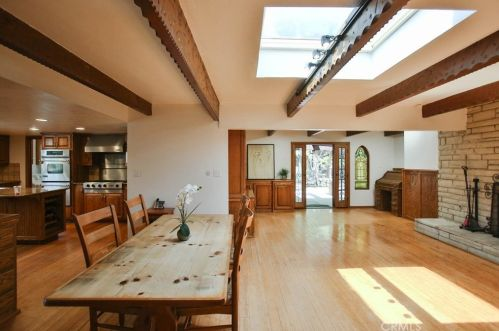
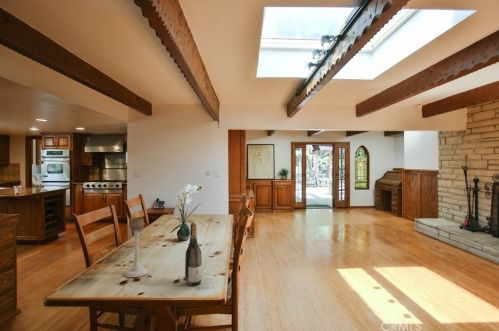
+ wine bottle [184,222,203,287]
+ candle holder [123,216,150,278]
